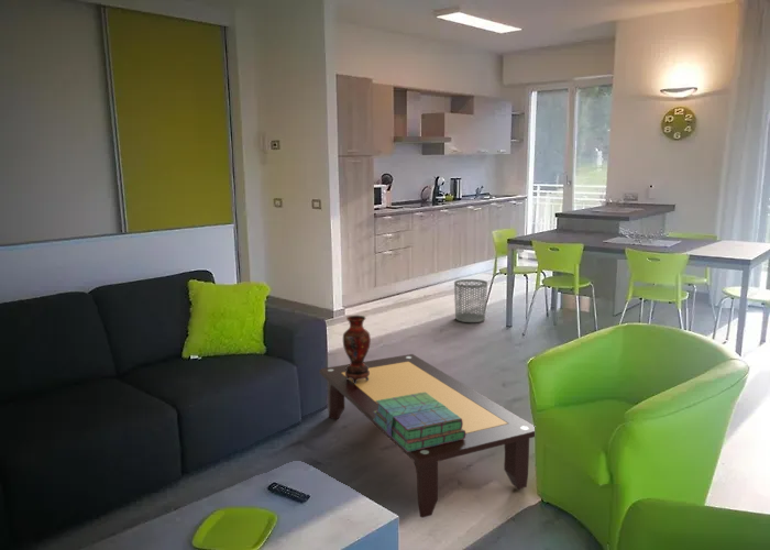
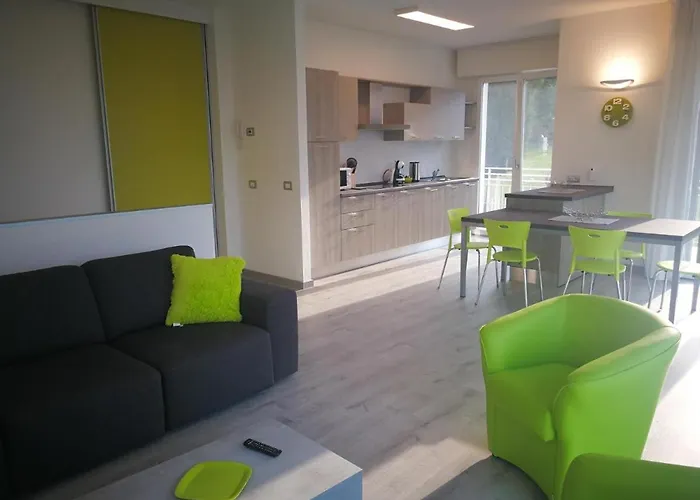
- waste bin [453,278,488,323]
- coffee table [319,353,536,519]
- stack of books [373,392,466,452]
- vase [342,315,372,384]
